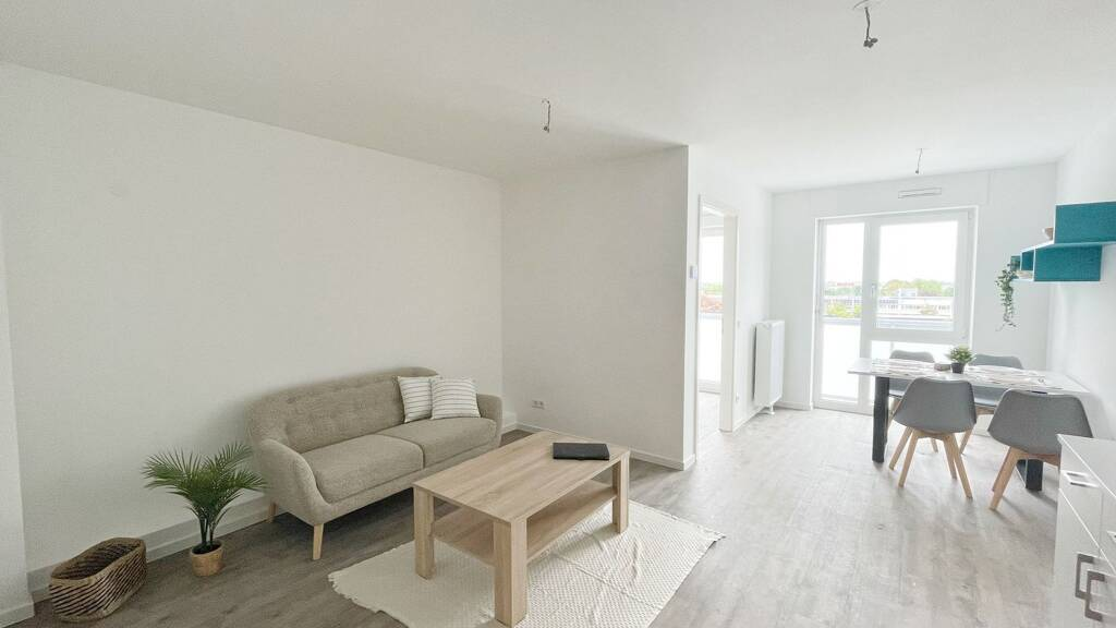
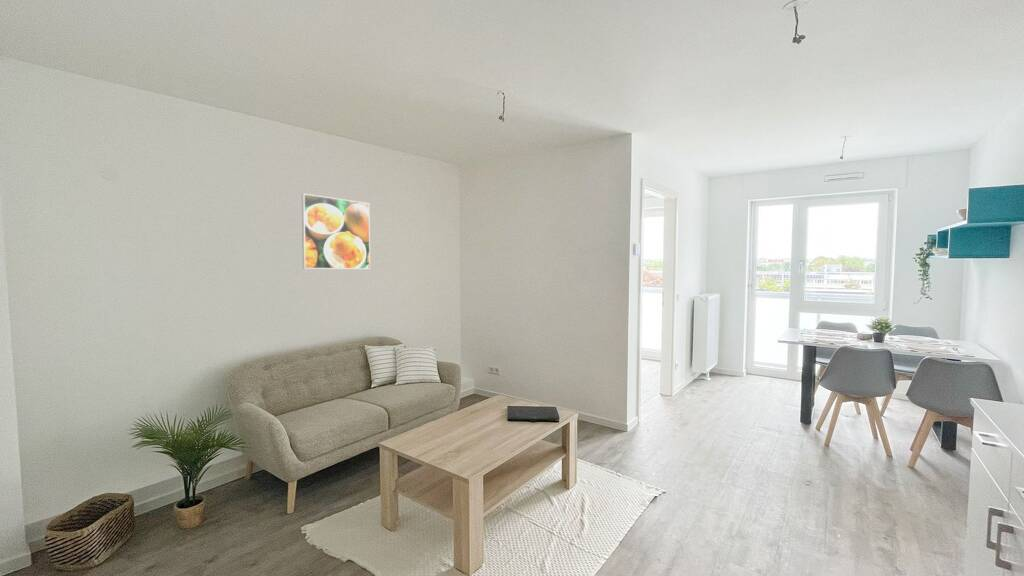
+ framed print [301,193,371,270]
